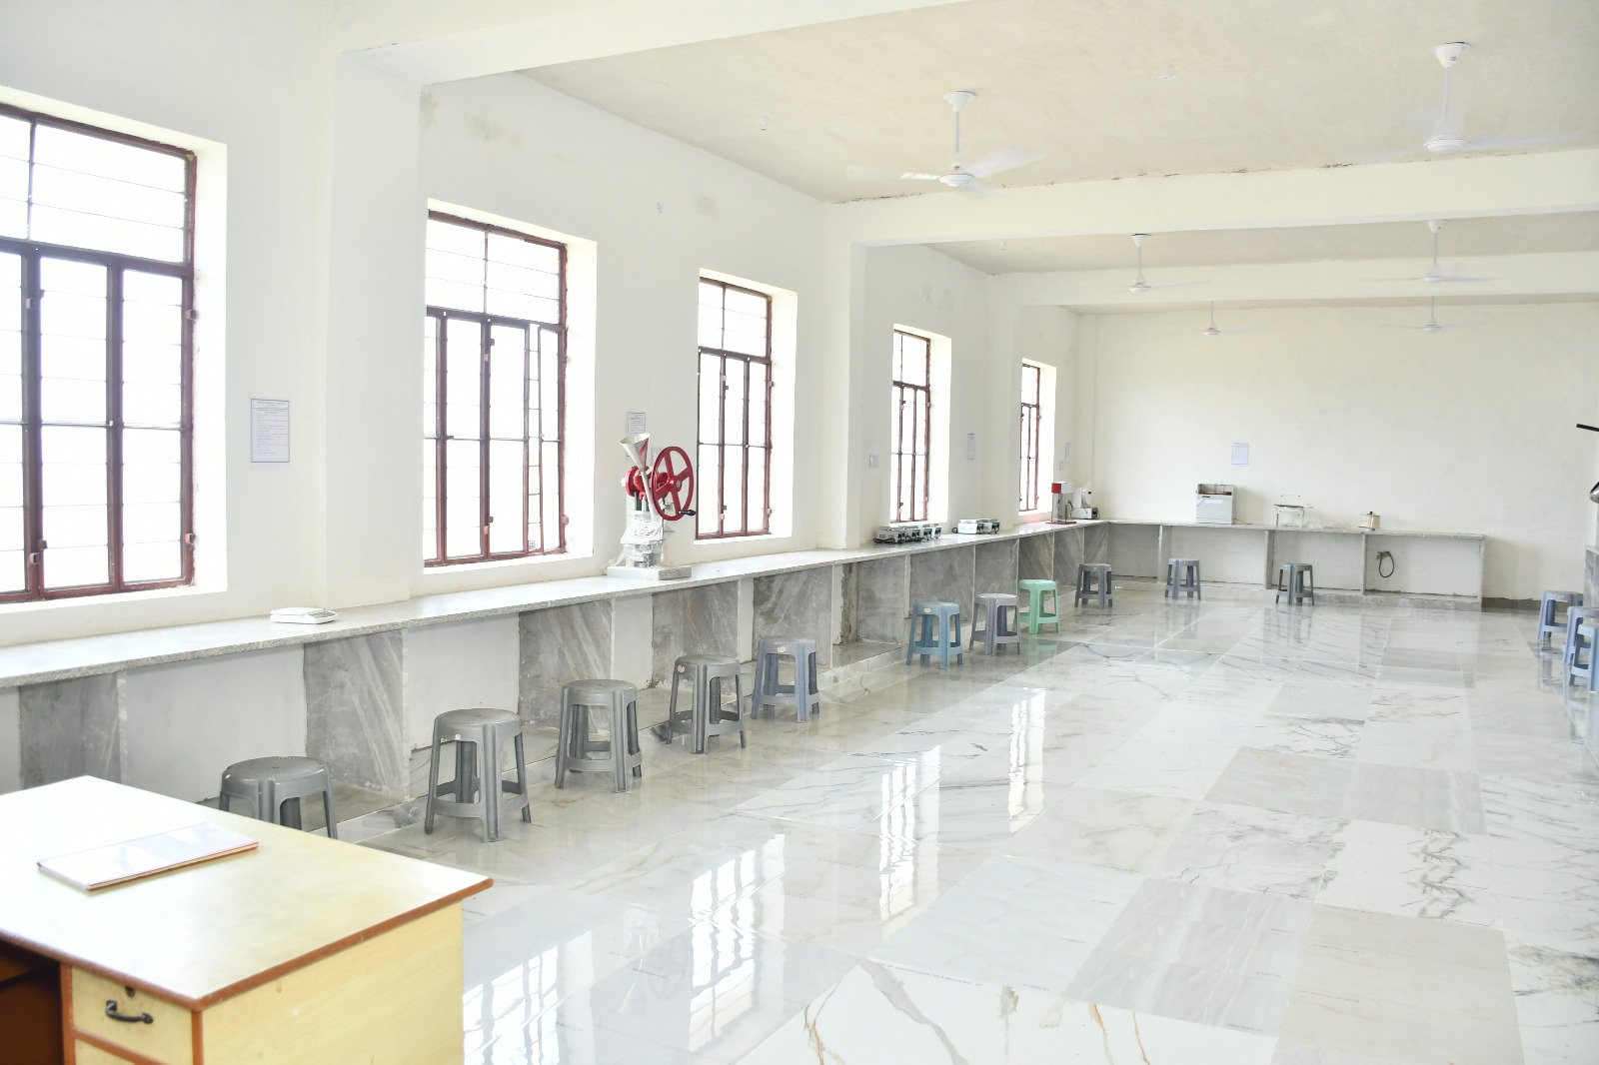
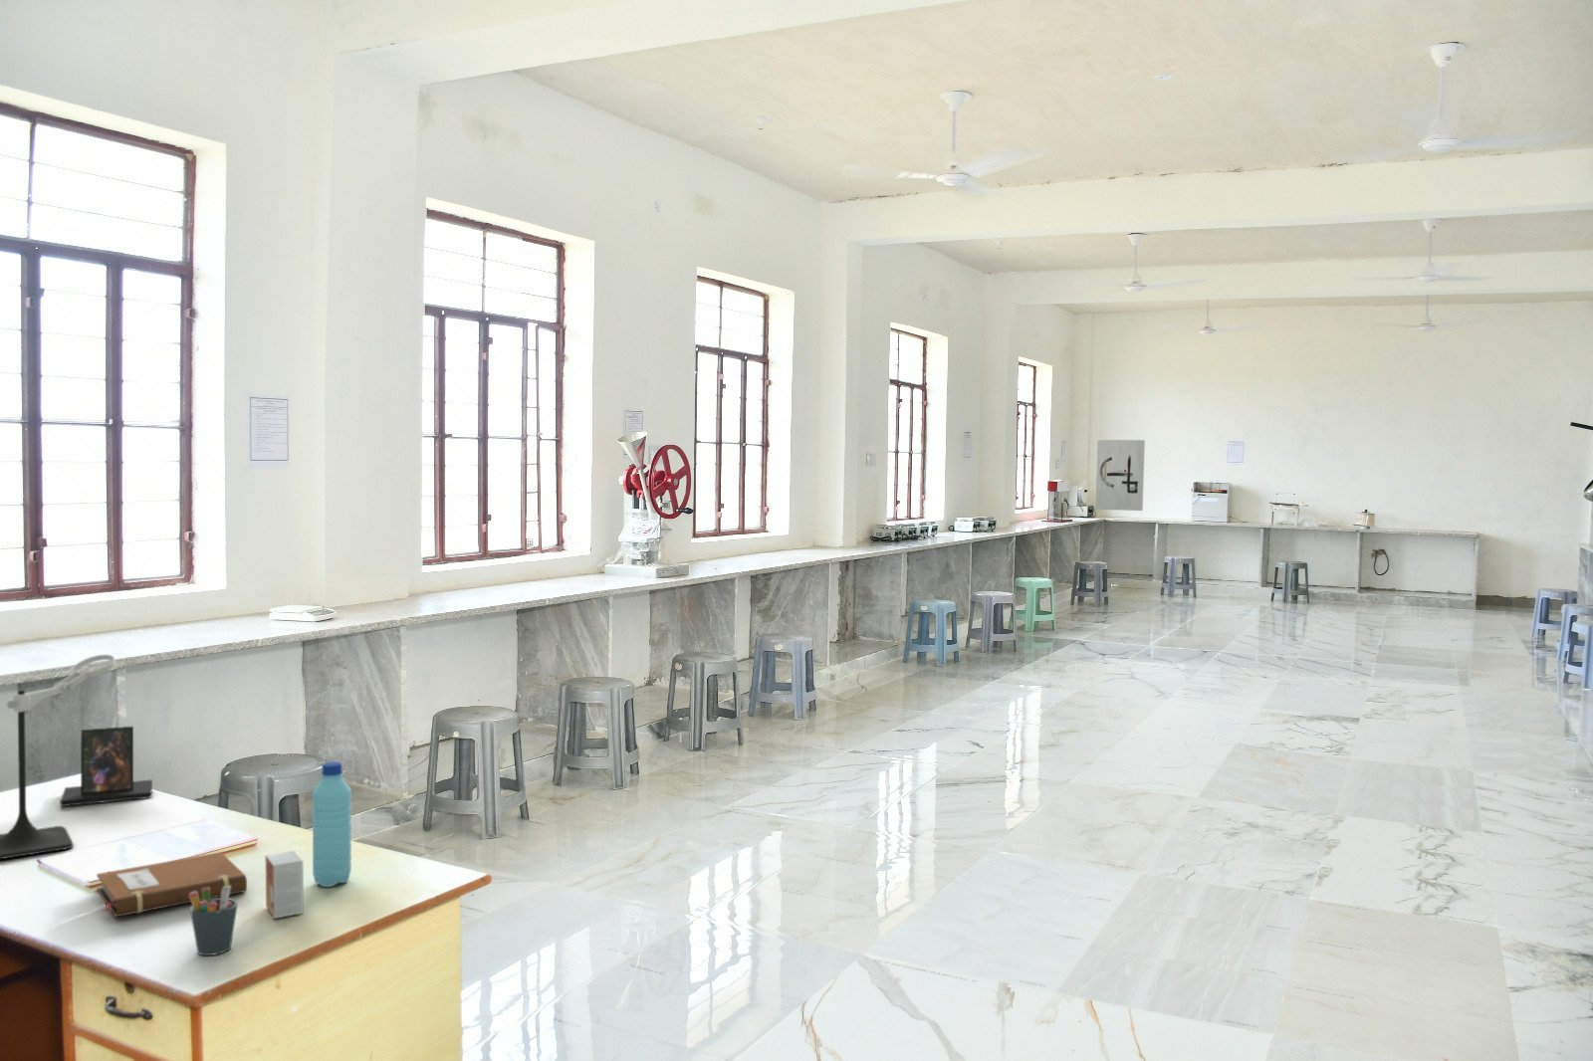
+ small box [265,850,304,920]
+ water bottle [311,761,353,888]
+ pen holder [190,886,239,957]
+ speaker stand [0,654,116,860]
+ photo frame [59,726,153,808]
+ notebook [96,851,248,918]
+ wall art [1096,439,1146,512]
